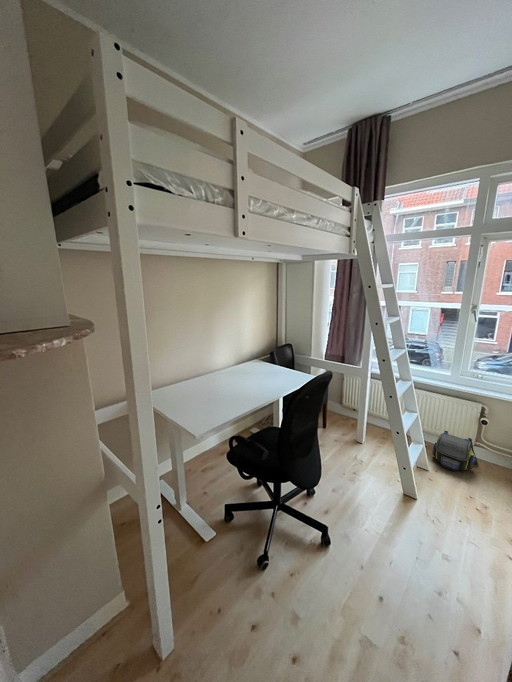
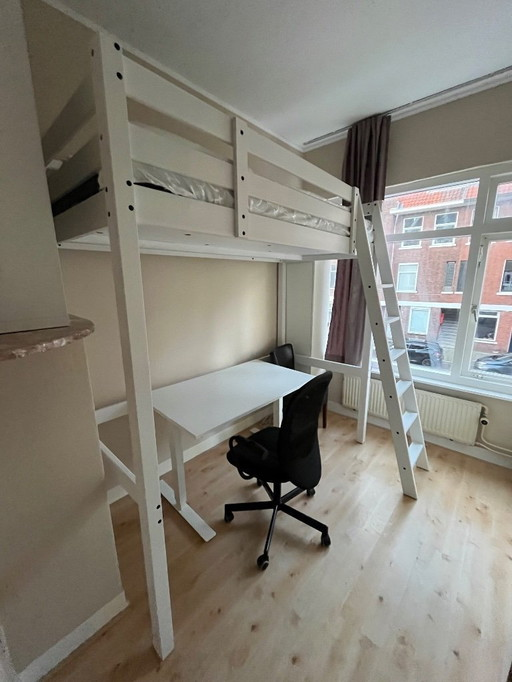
- shoulder bag [431,430,479,472]
